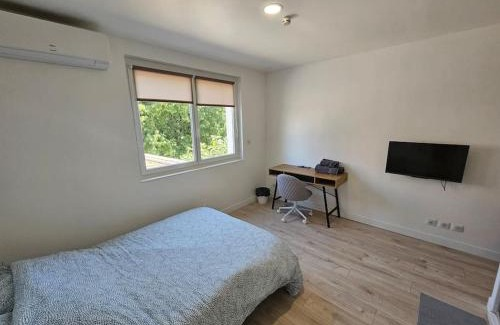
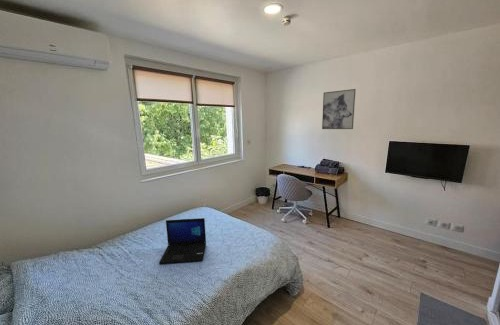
+ wall art [321,88,357,130]
+ laptop [158,217,207,265]
